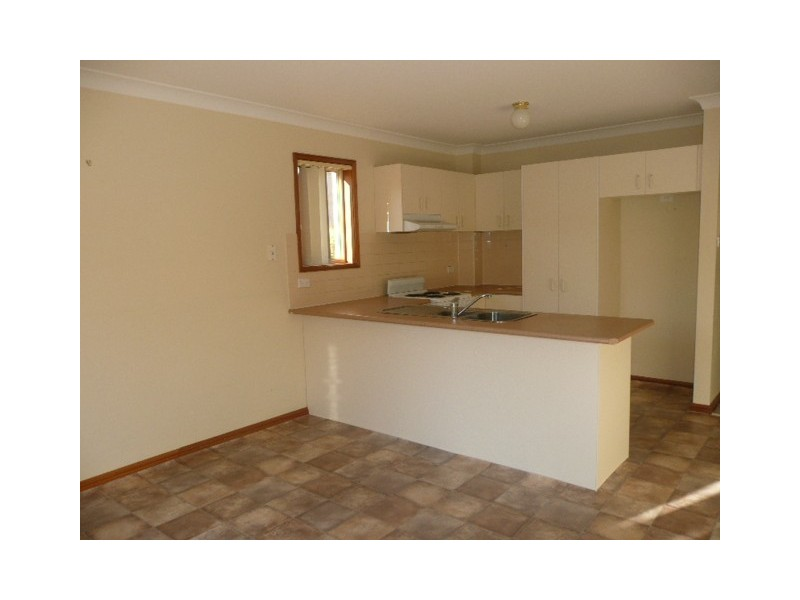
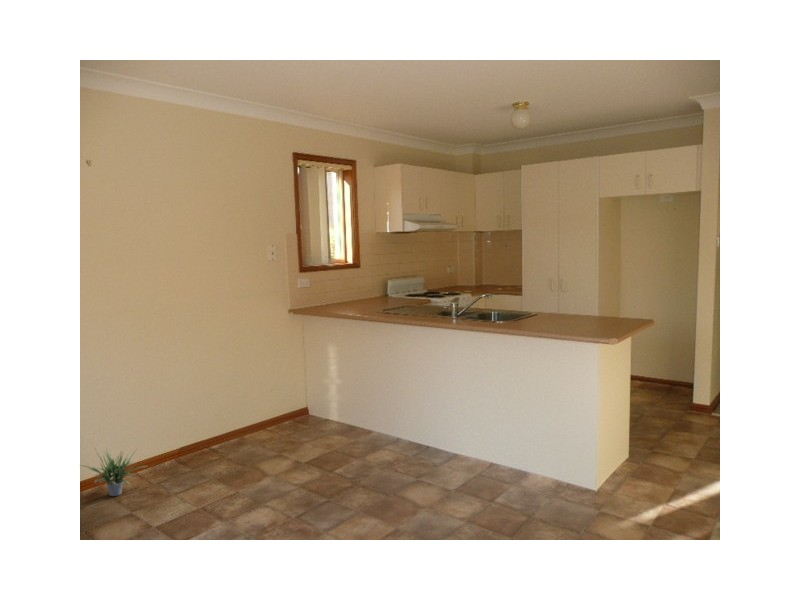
+ potted plant [79,445,148,497]
